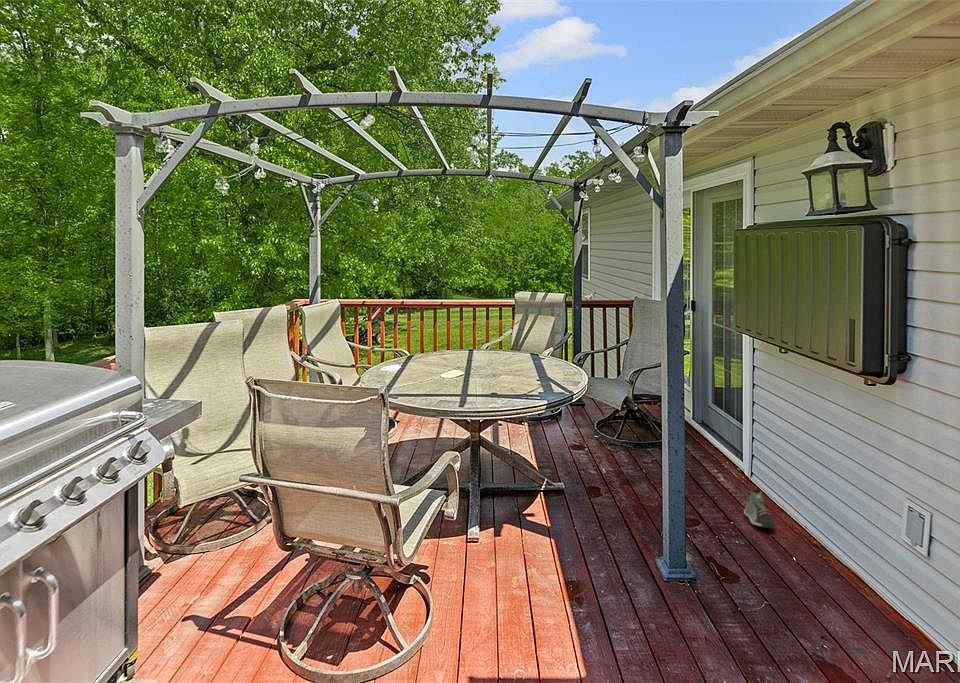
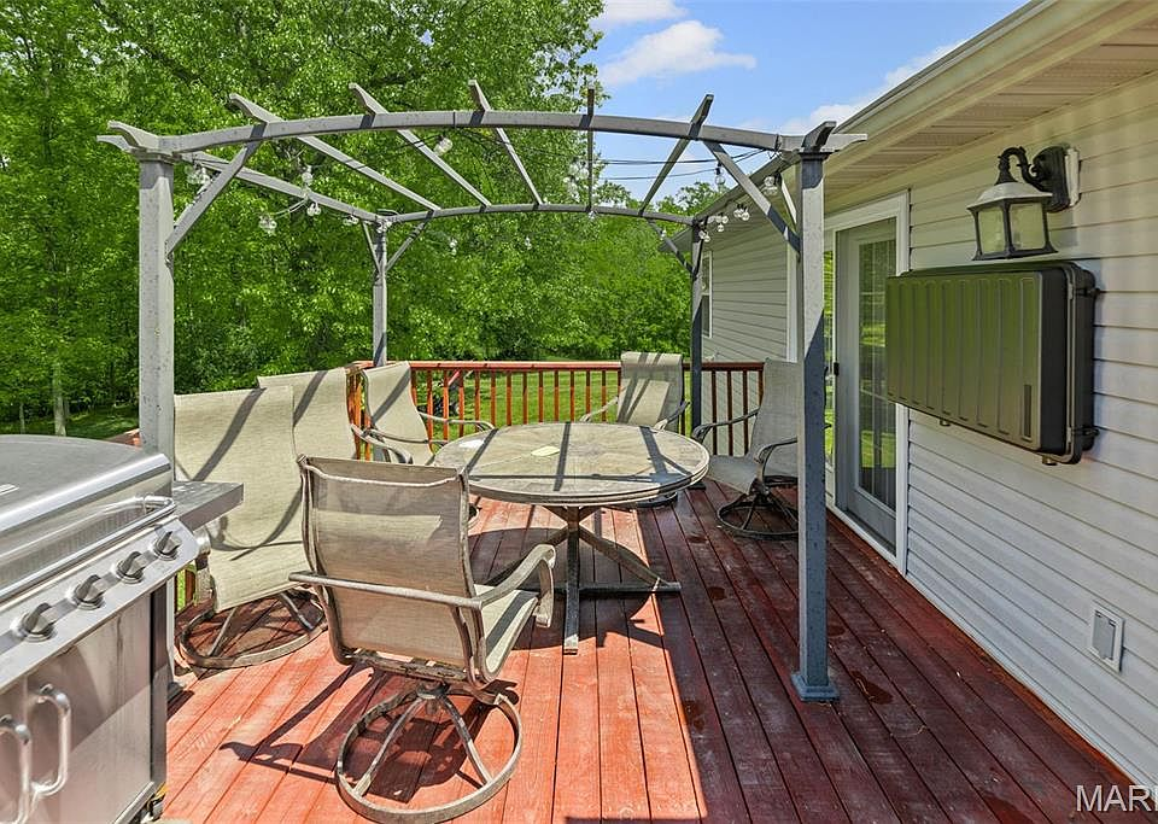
- sneaker [743,489,776,529]
